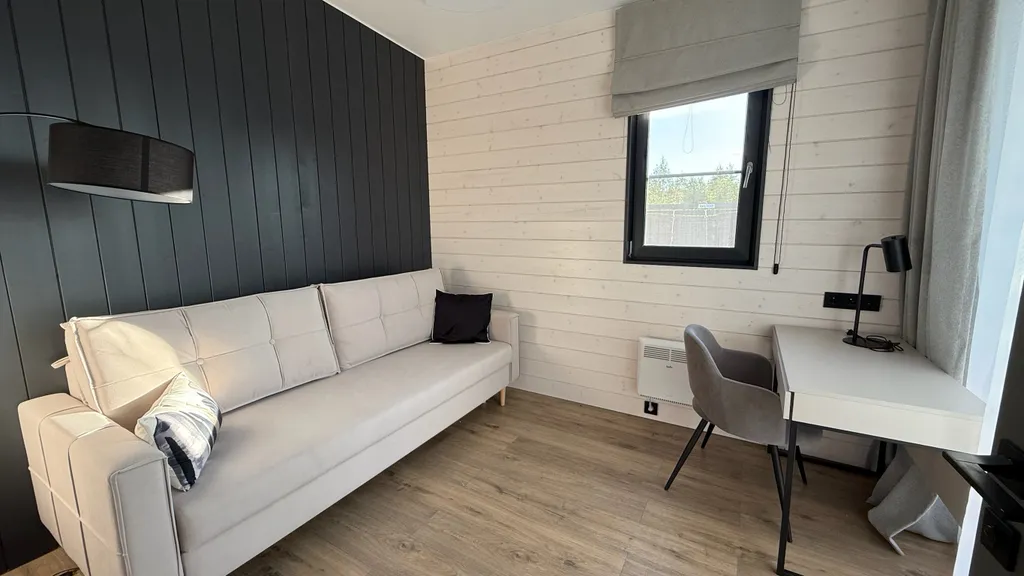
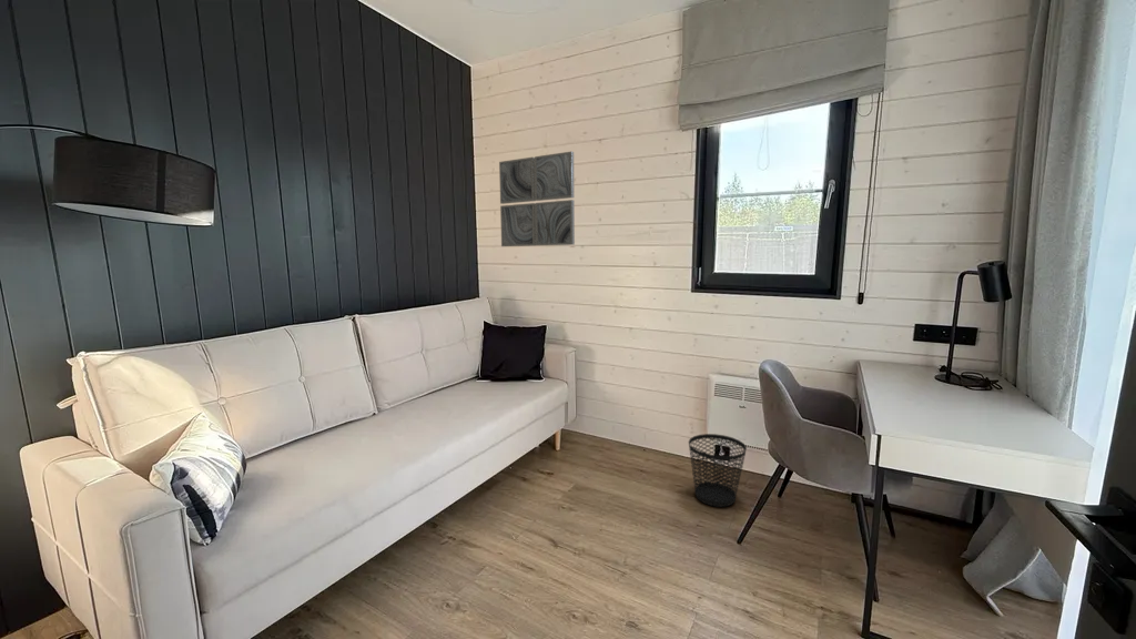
+ wastebasket [688,433,748,508]
+ wall art [498,150,576,247]
